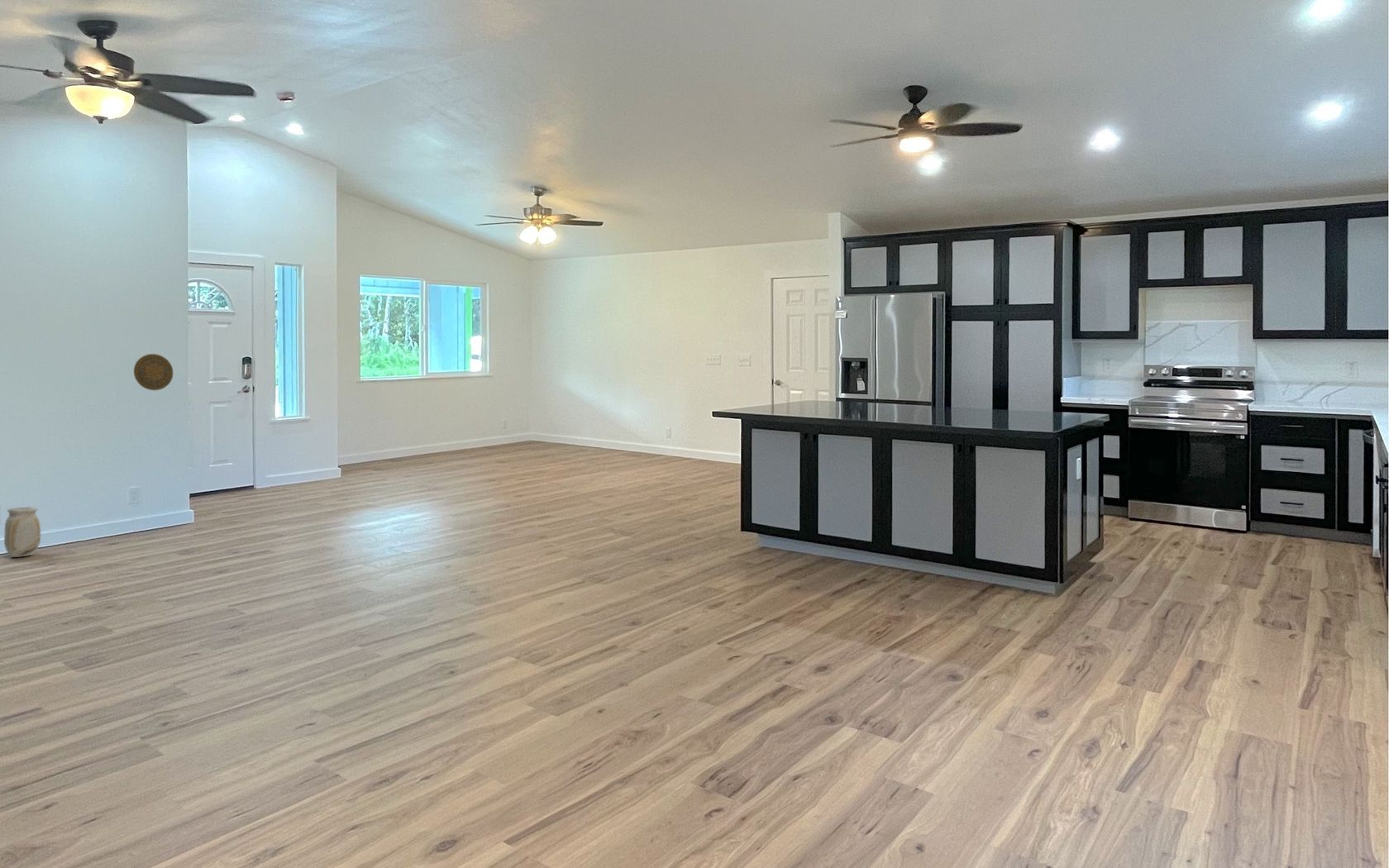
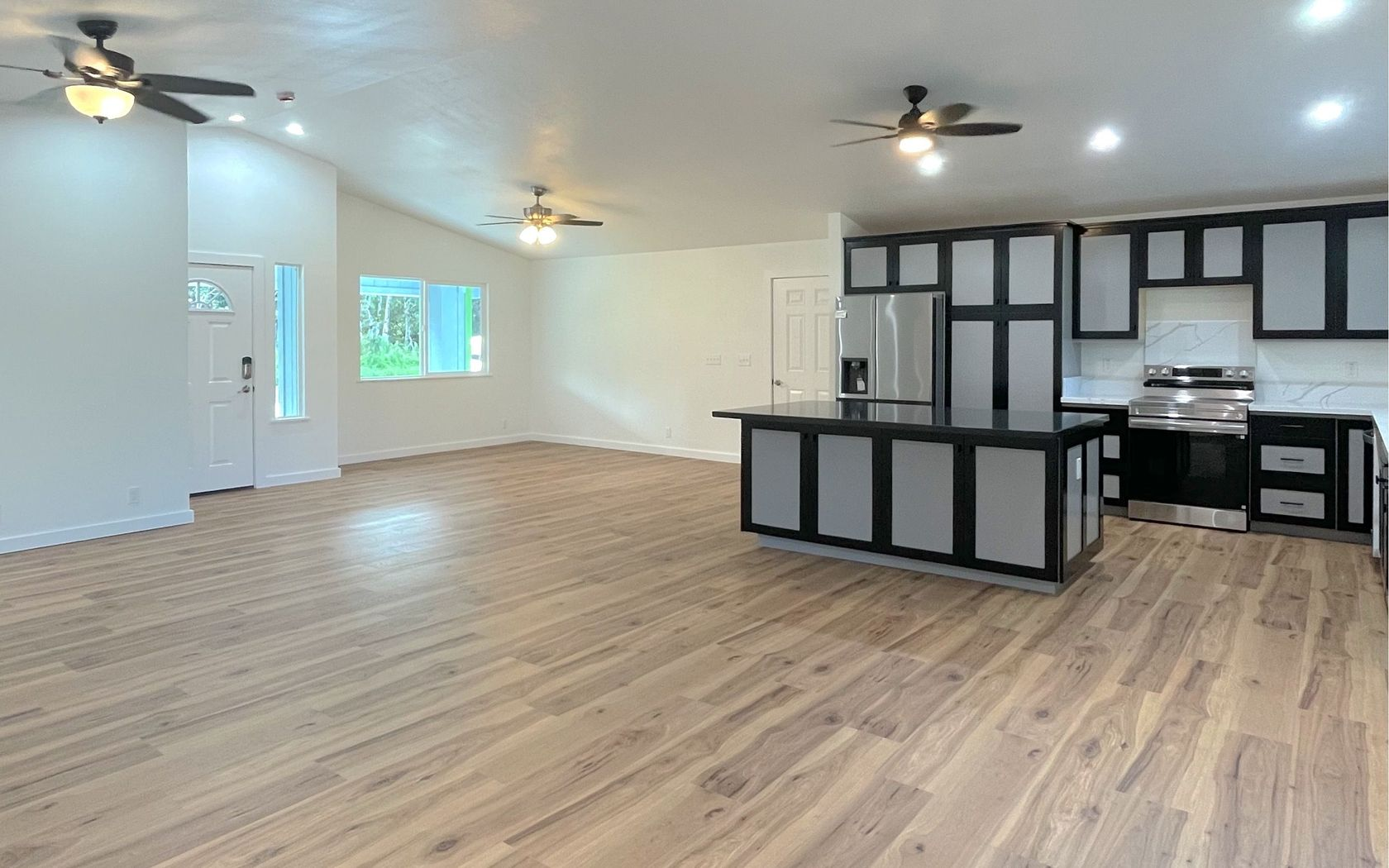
- decorative plate [133,353,174,391]
- vase [3,507,41,558]
